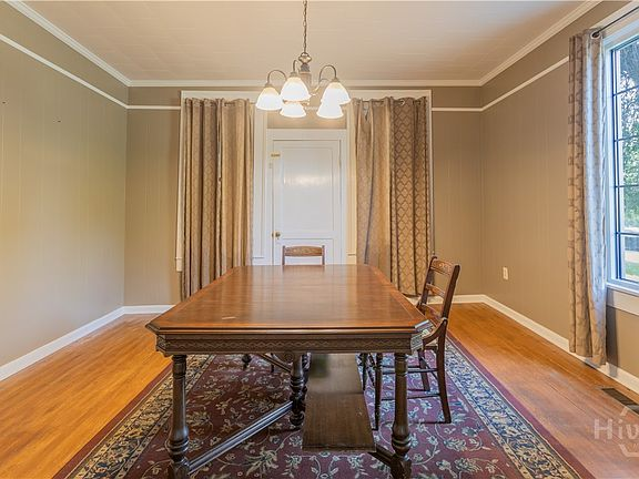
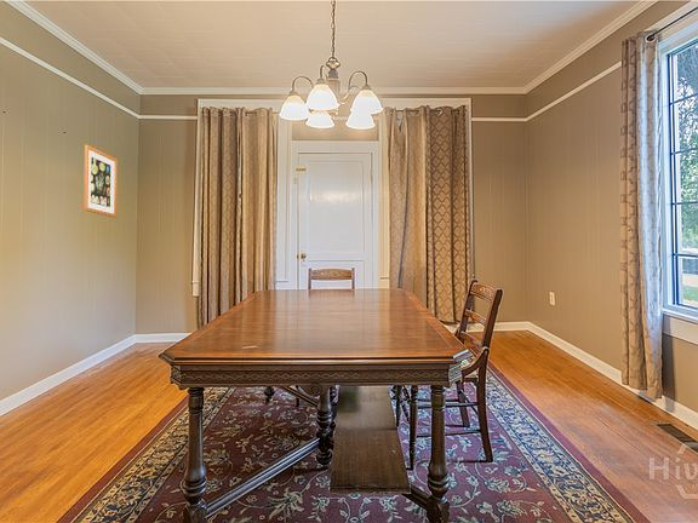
+ wall art [82,143,119,219]
